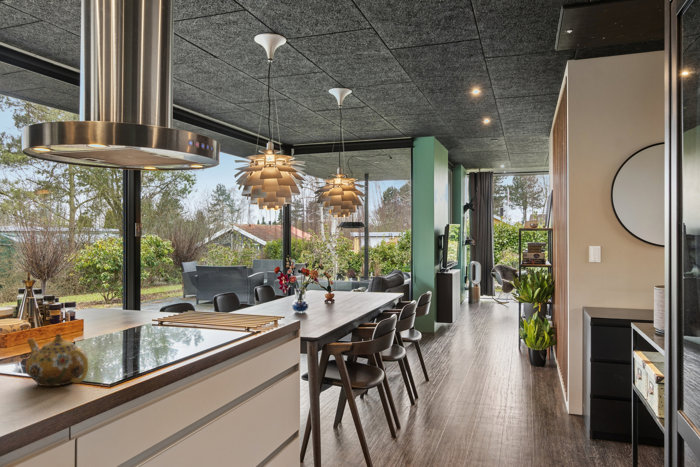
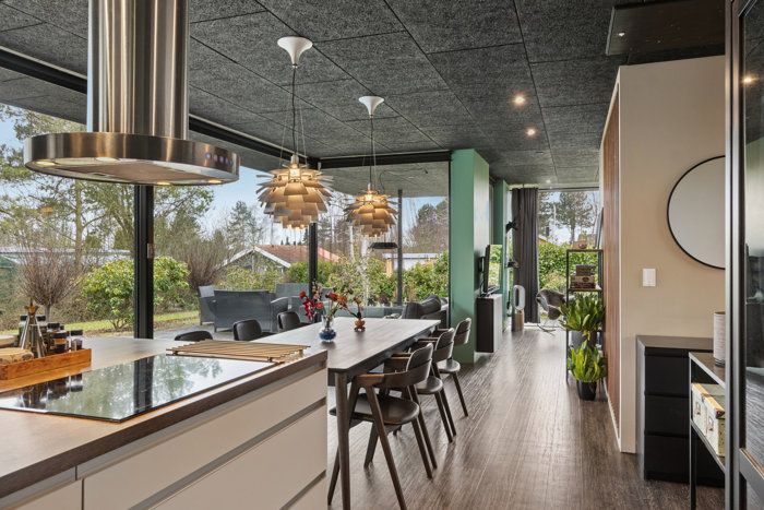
- teapot [25,333,89,387]
